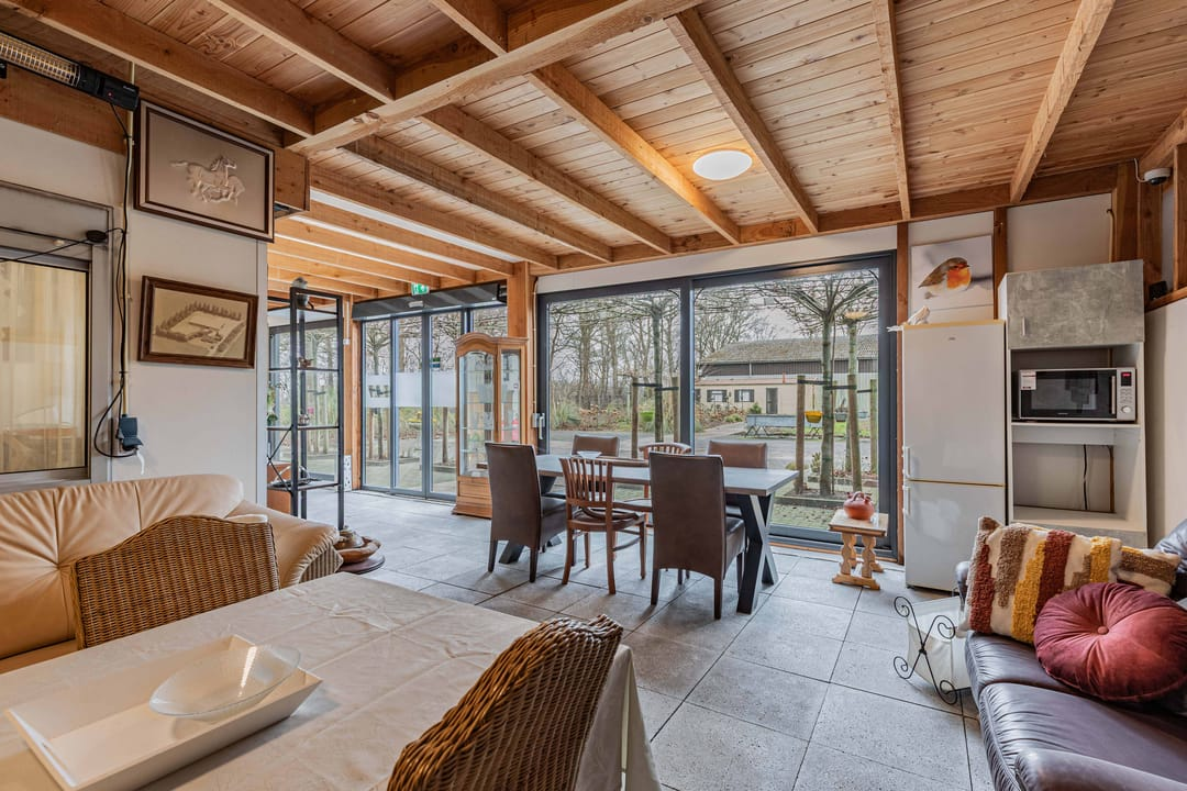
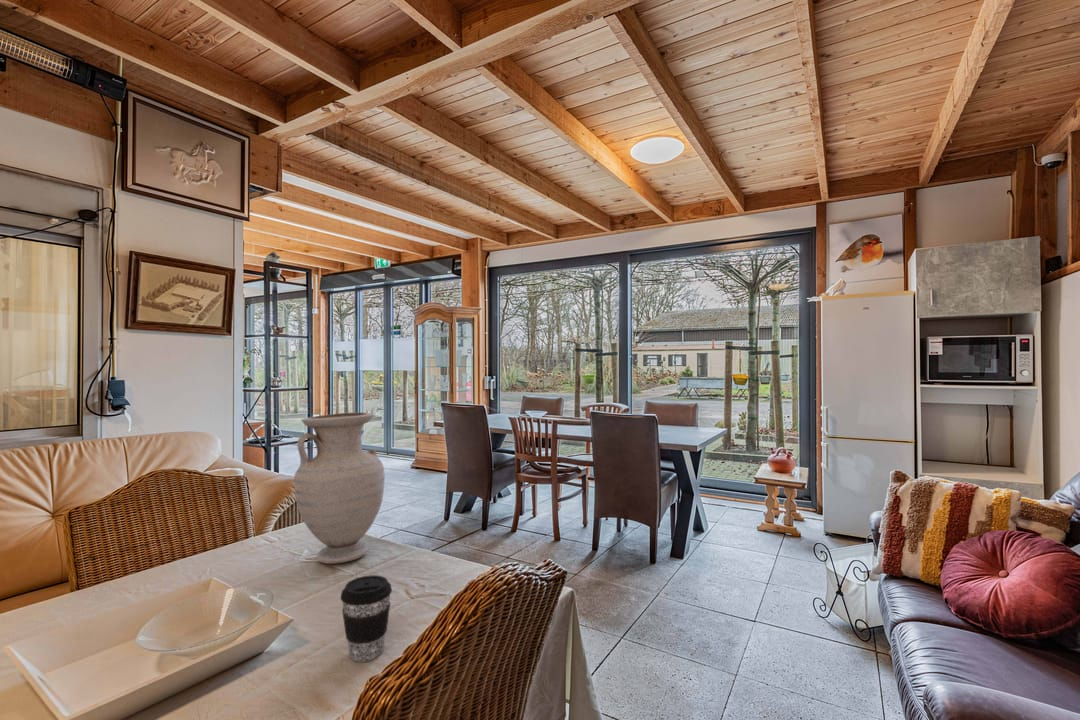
+ vase [293,411,386,565]
+ coffee cup [340,574,393,663]
